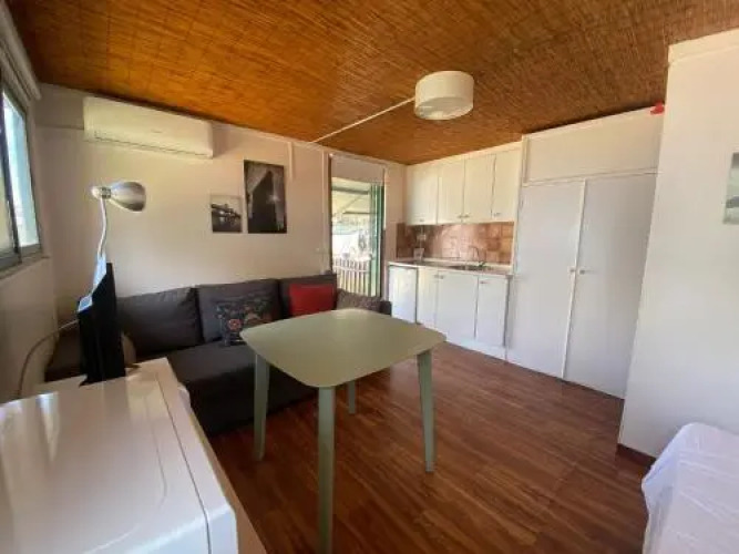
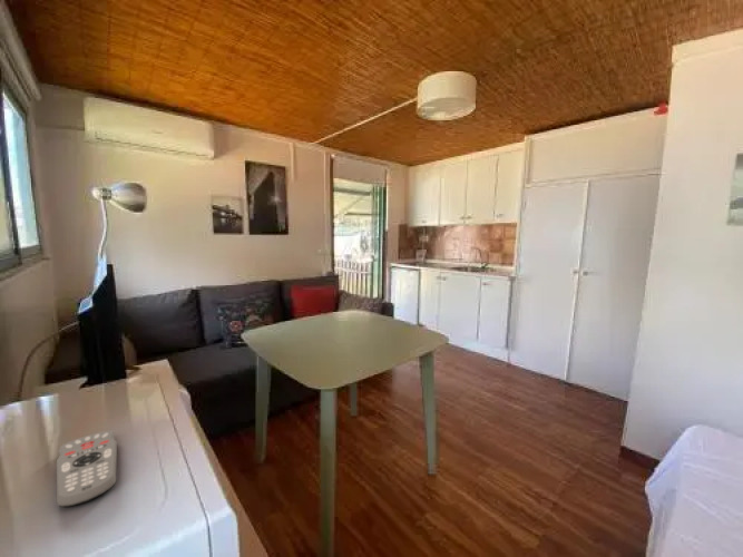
+ remote control [56,429,118,508]
